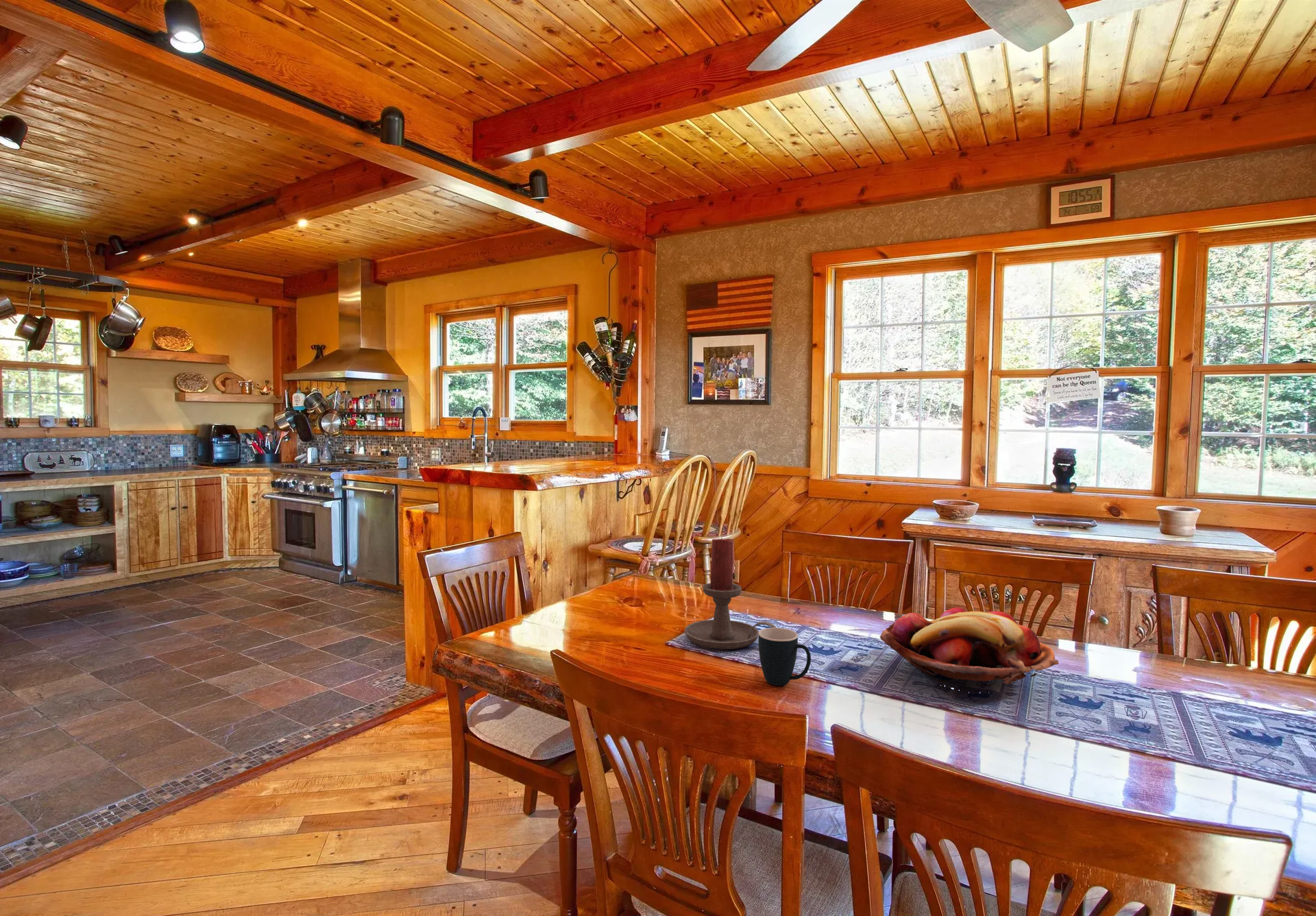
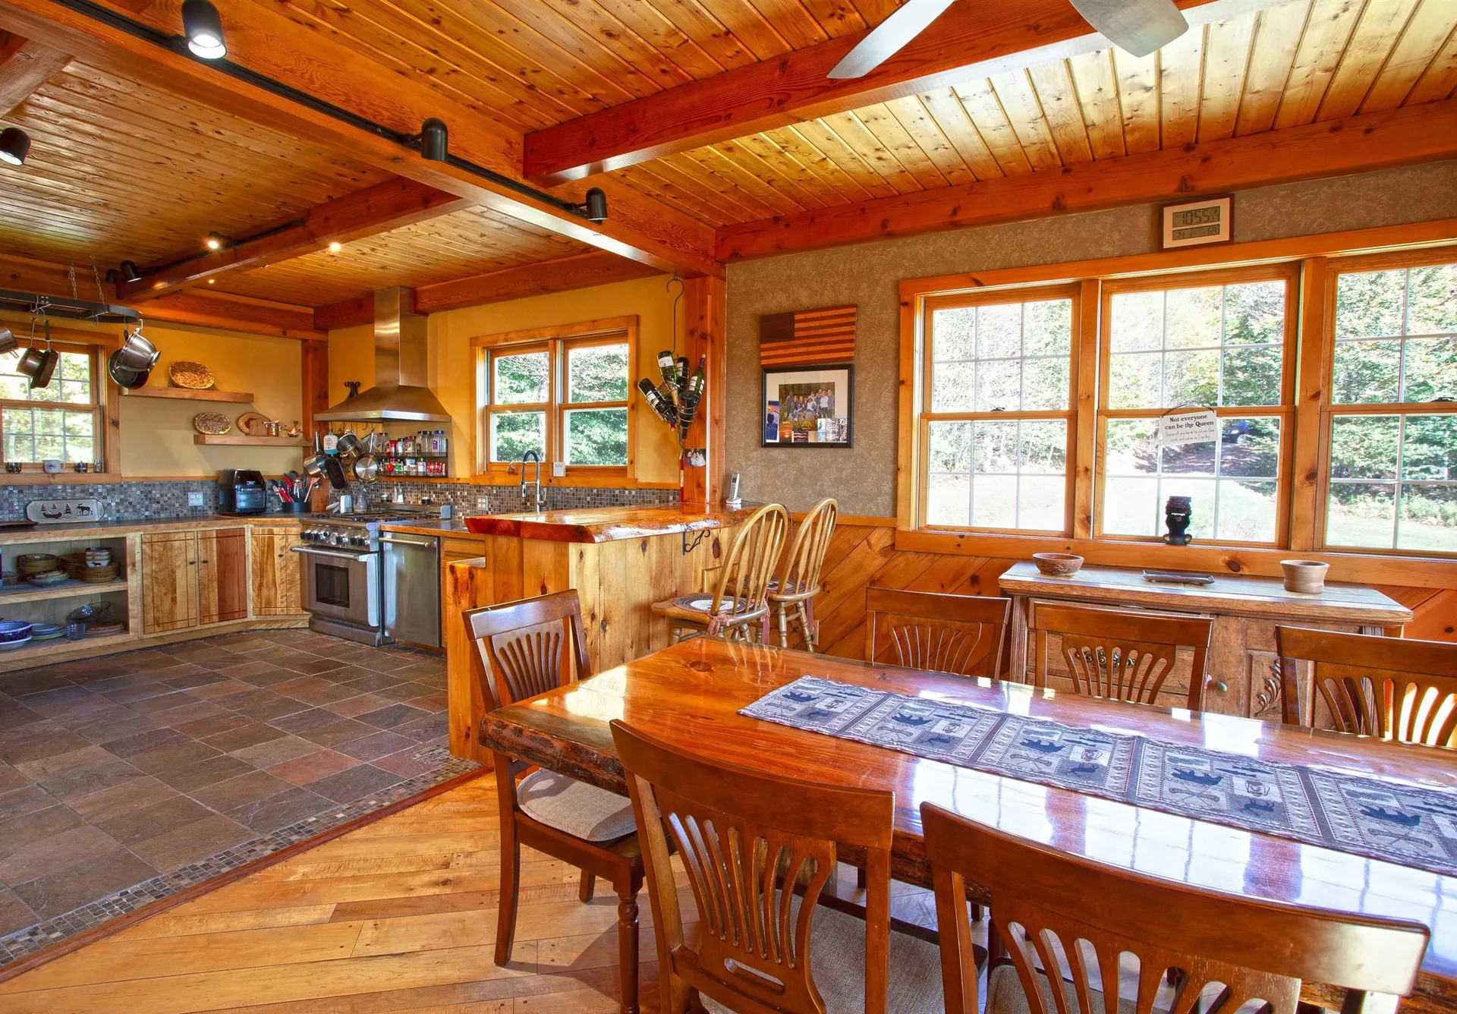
- mug [757,627,812,686]
- fruit basket [879,607,1060,694]
- candle holder [684,537,777,650]
